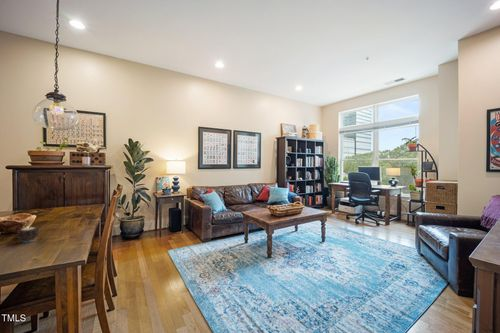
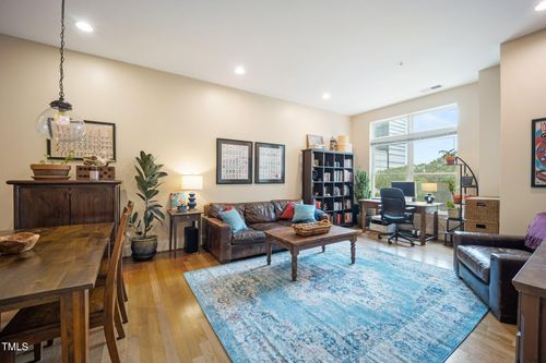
- candle [15,226,40,244]
